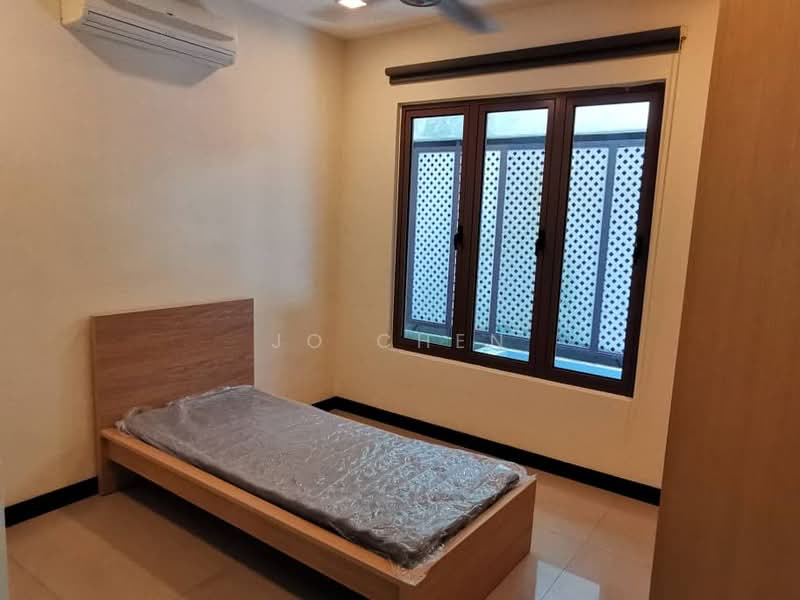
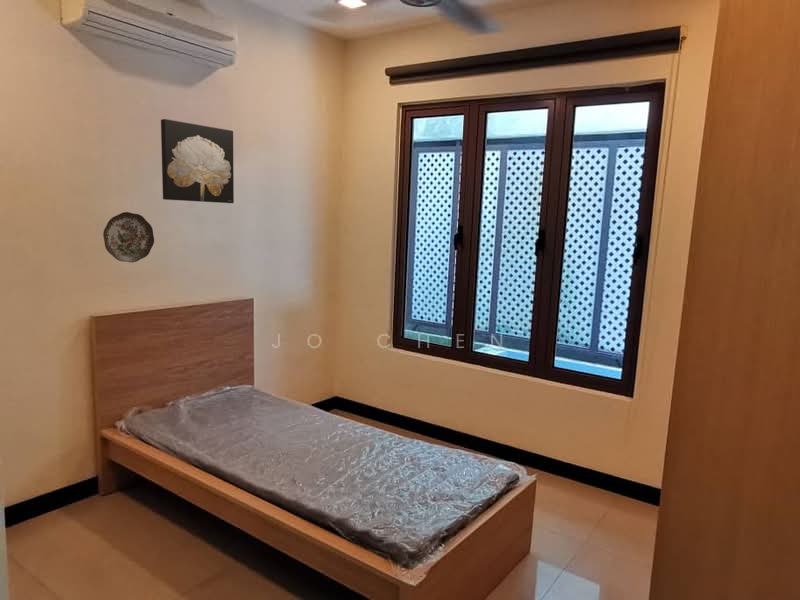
+ decorative plate [102,211,155,263]
+ wall art [160,118,235,204]
